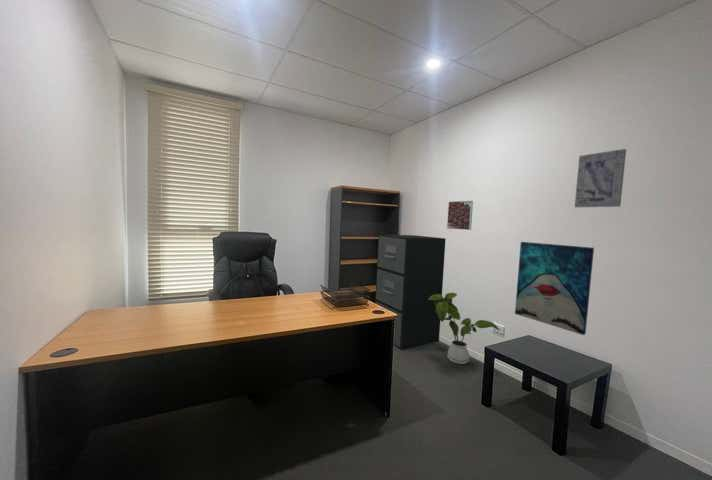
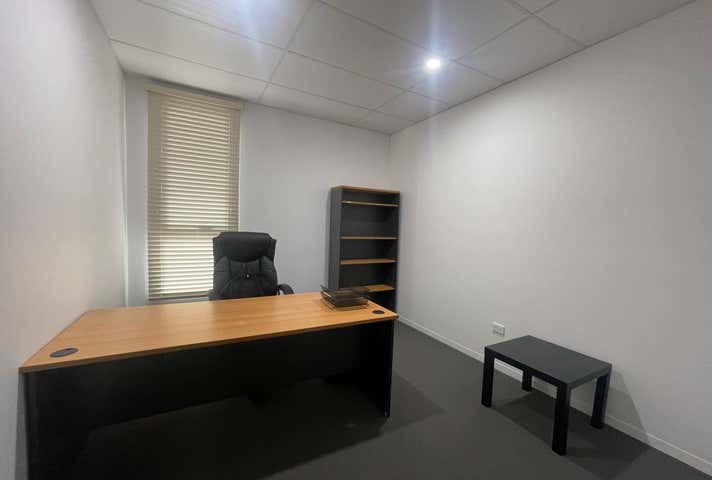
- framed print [446,200,474,231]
- wall art [574,148,627,208]
- filing cabinet [374,234,447,351]
- wall art [514,241,595,336]
- house plant [428,292,501,365]
